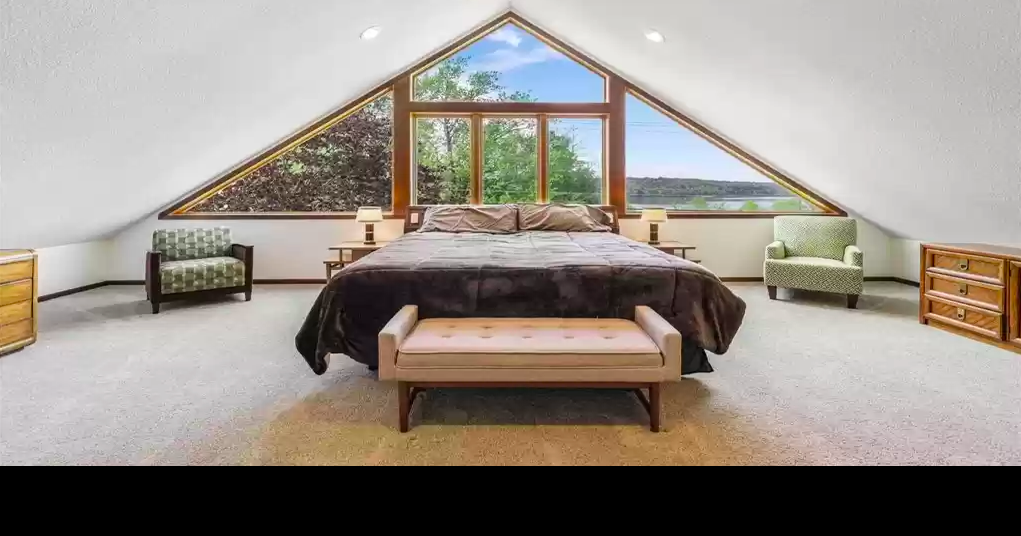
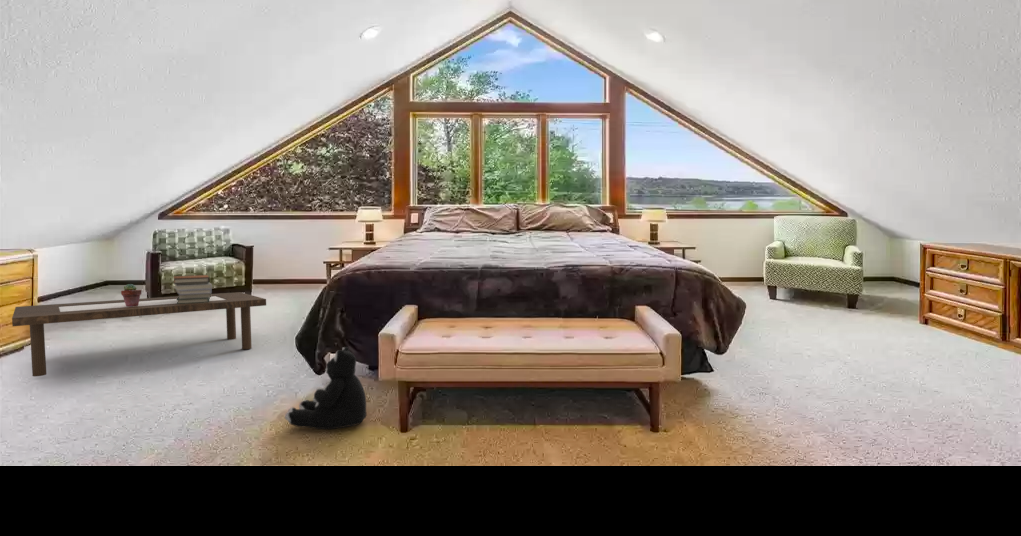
+ plush toy [284,346,368,430]
+ potted succulent [120,283,143,307]
+ coffee table [11,291,267,377]
+ book stack [173,274,213,304]
